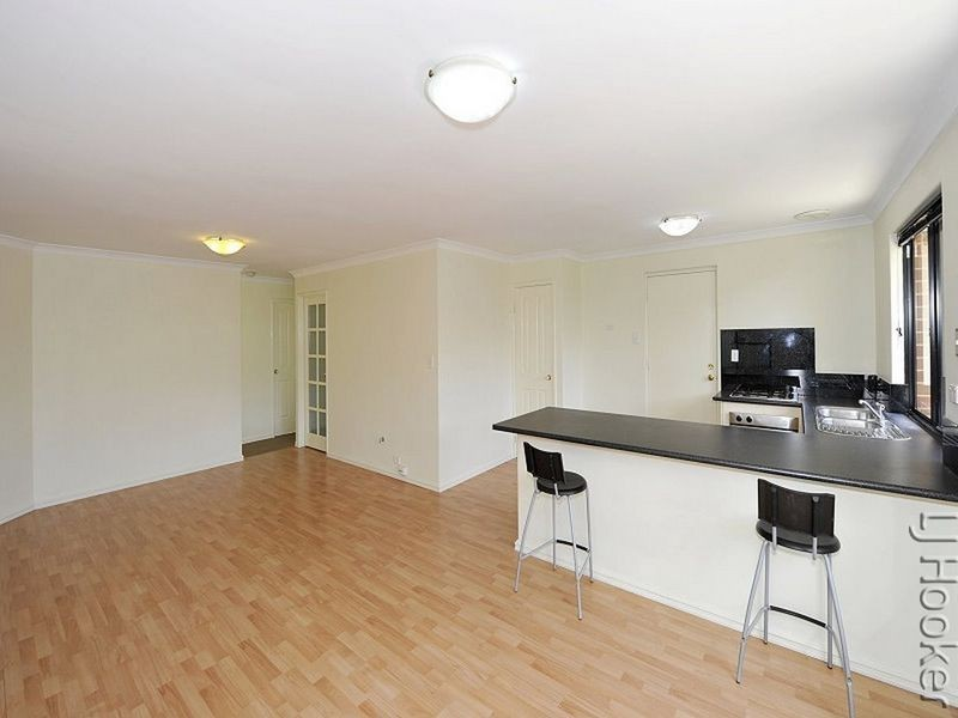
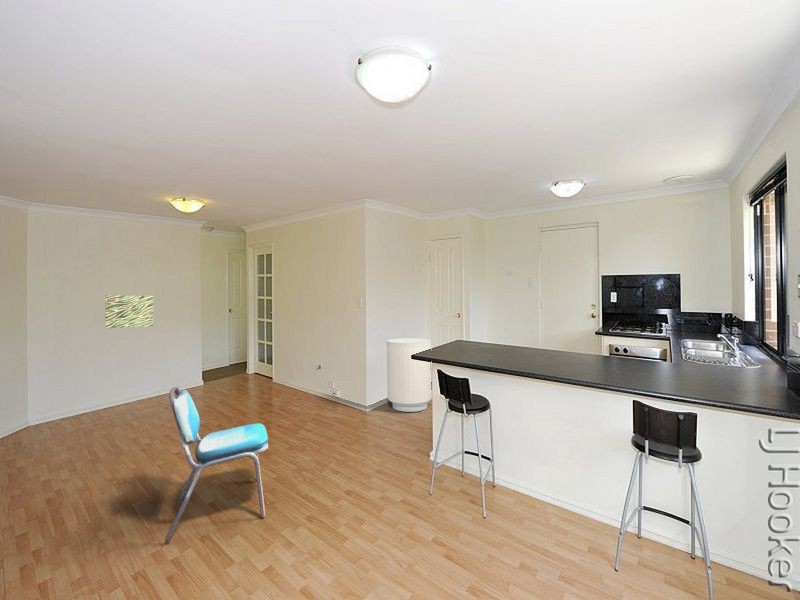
+ dining chair [165,386,269,542]
+ wall art [104,295,154,329]
+ trash can [386,337,433,413]
